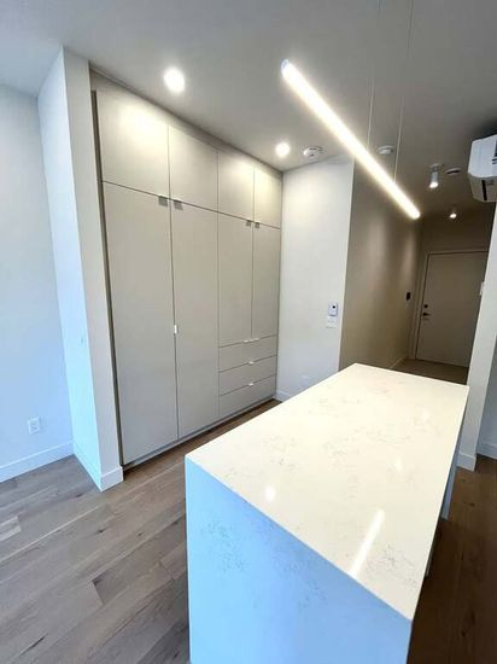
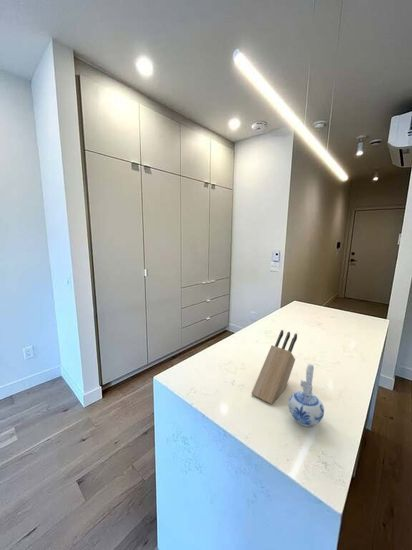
+ knife block [250,329,298,405]
+ ceramic pitcher [287,363,325,428]
